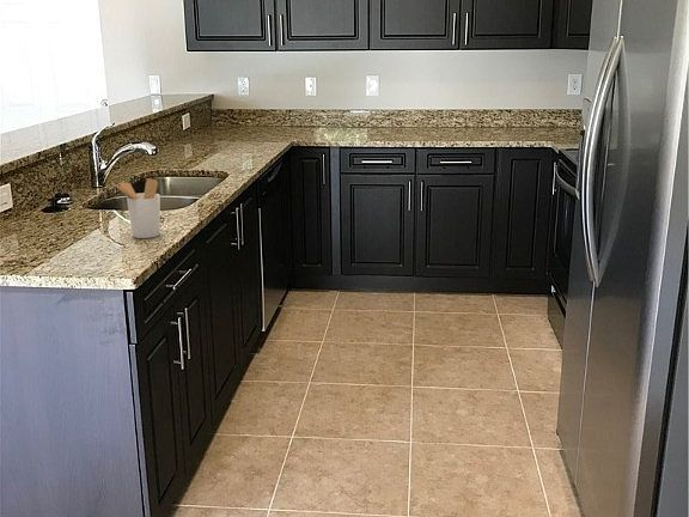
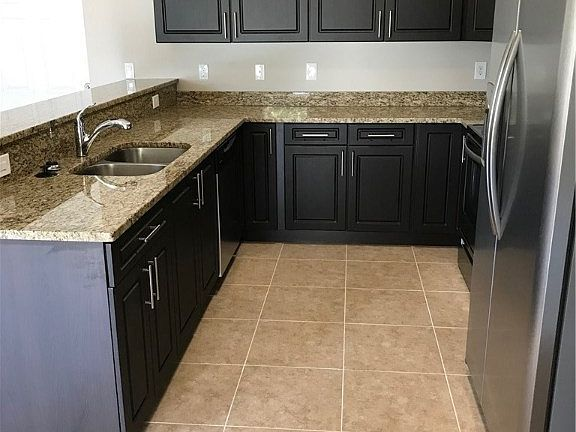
- utensil holder [110,177,161,239]
